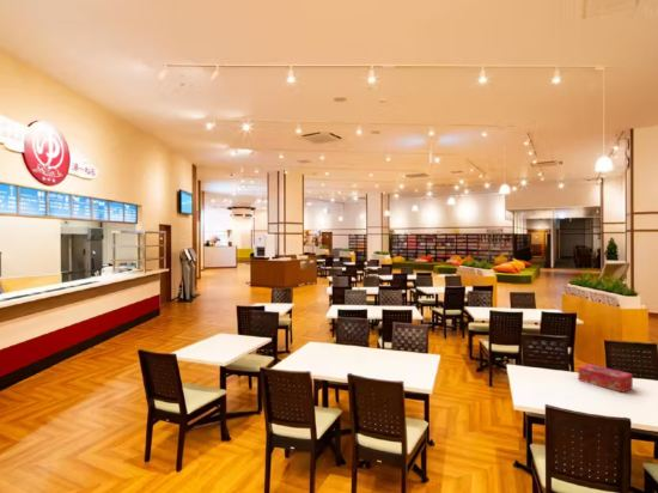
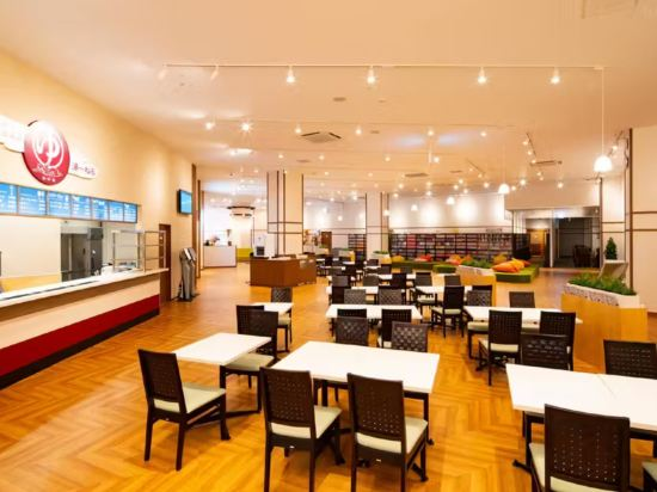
- tissue box [577,363,634,394]
